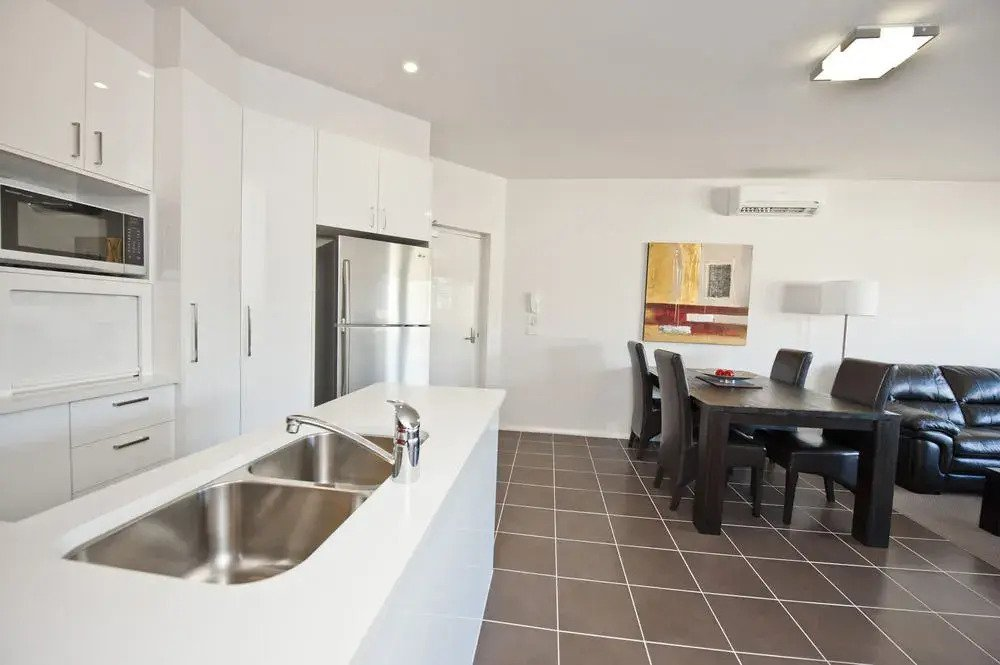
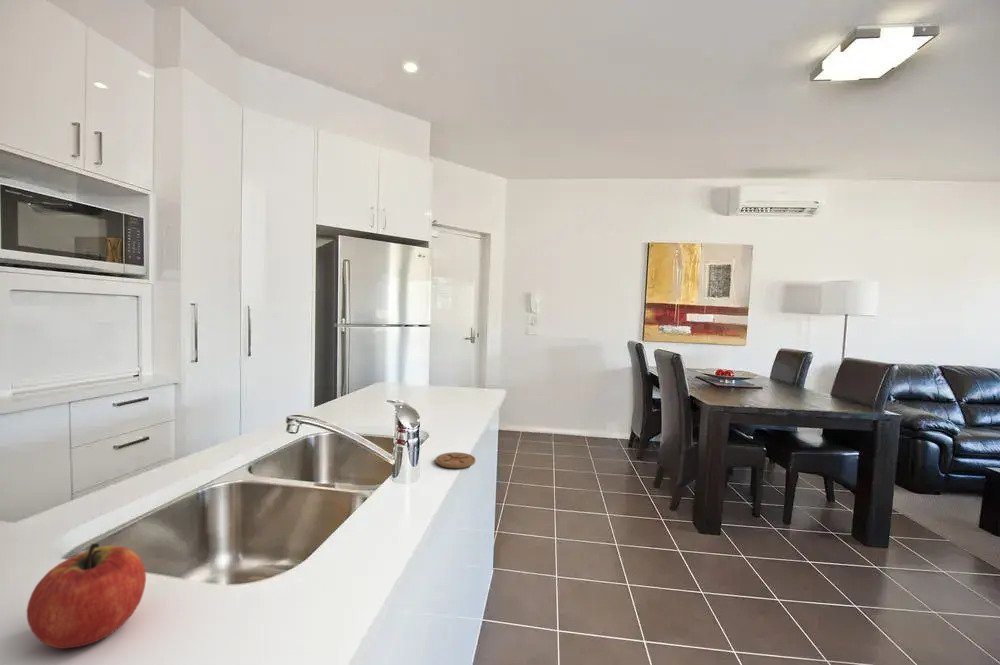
+ coaster [435,451,477,469]
+ apple [26,542,147,650]
